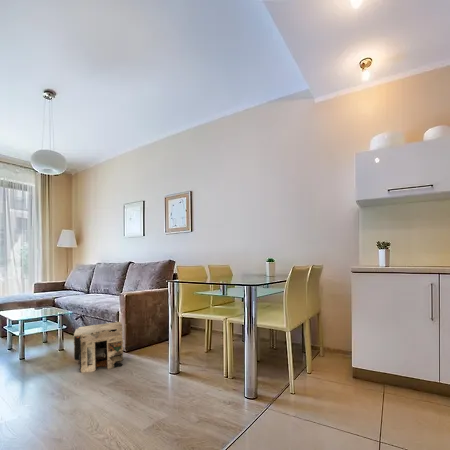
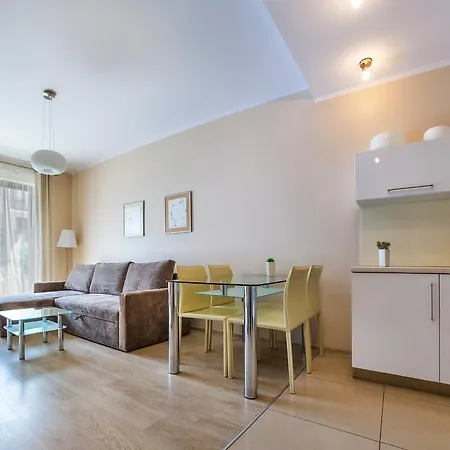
- pouf [73,321,125,373]
